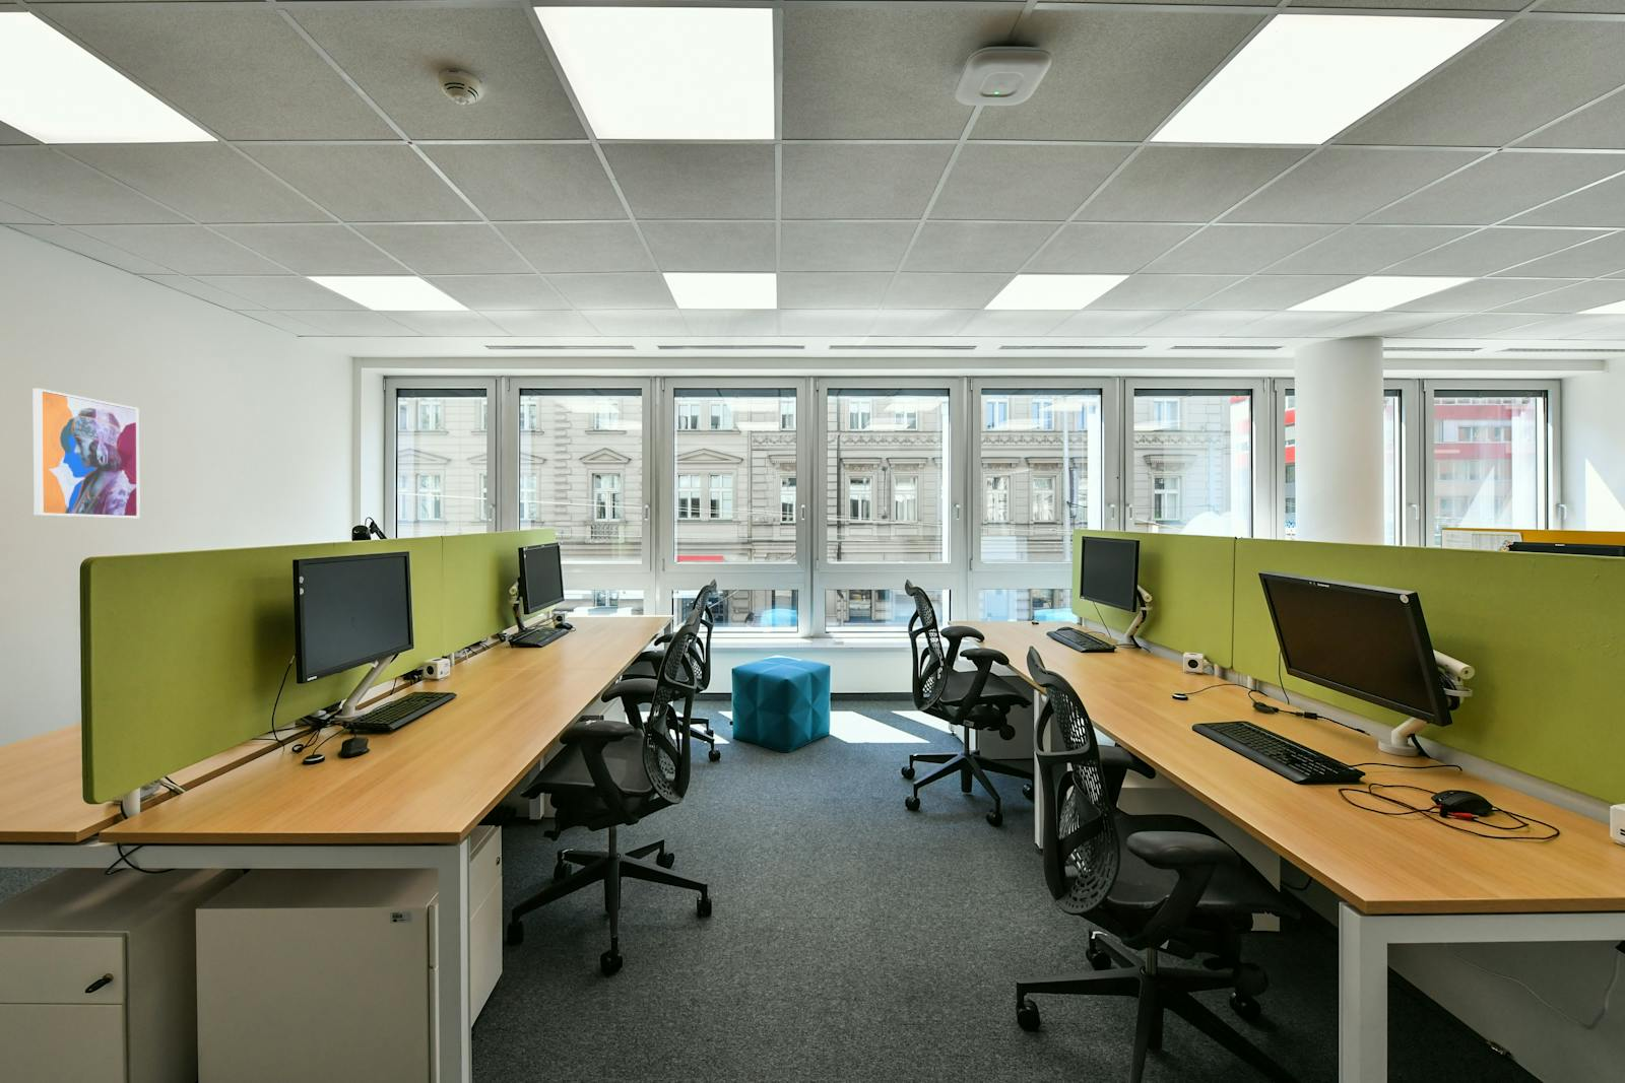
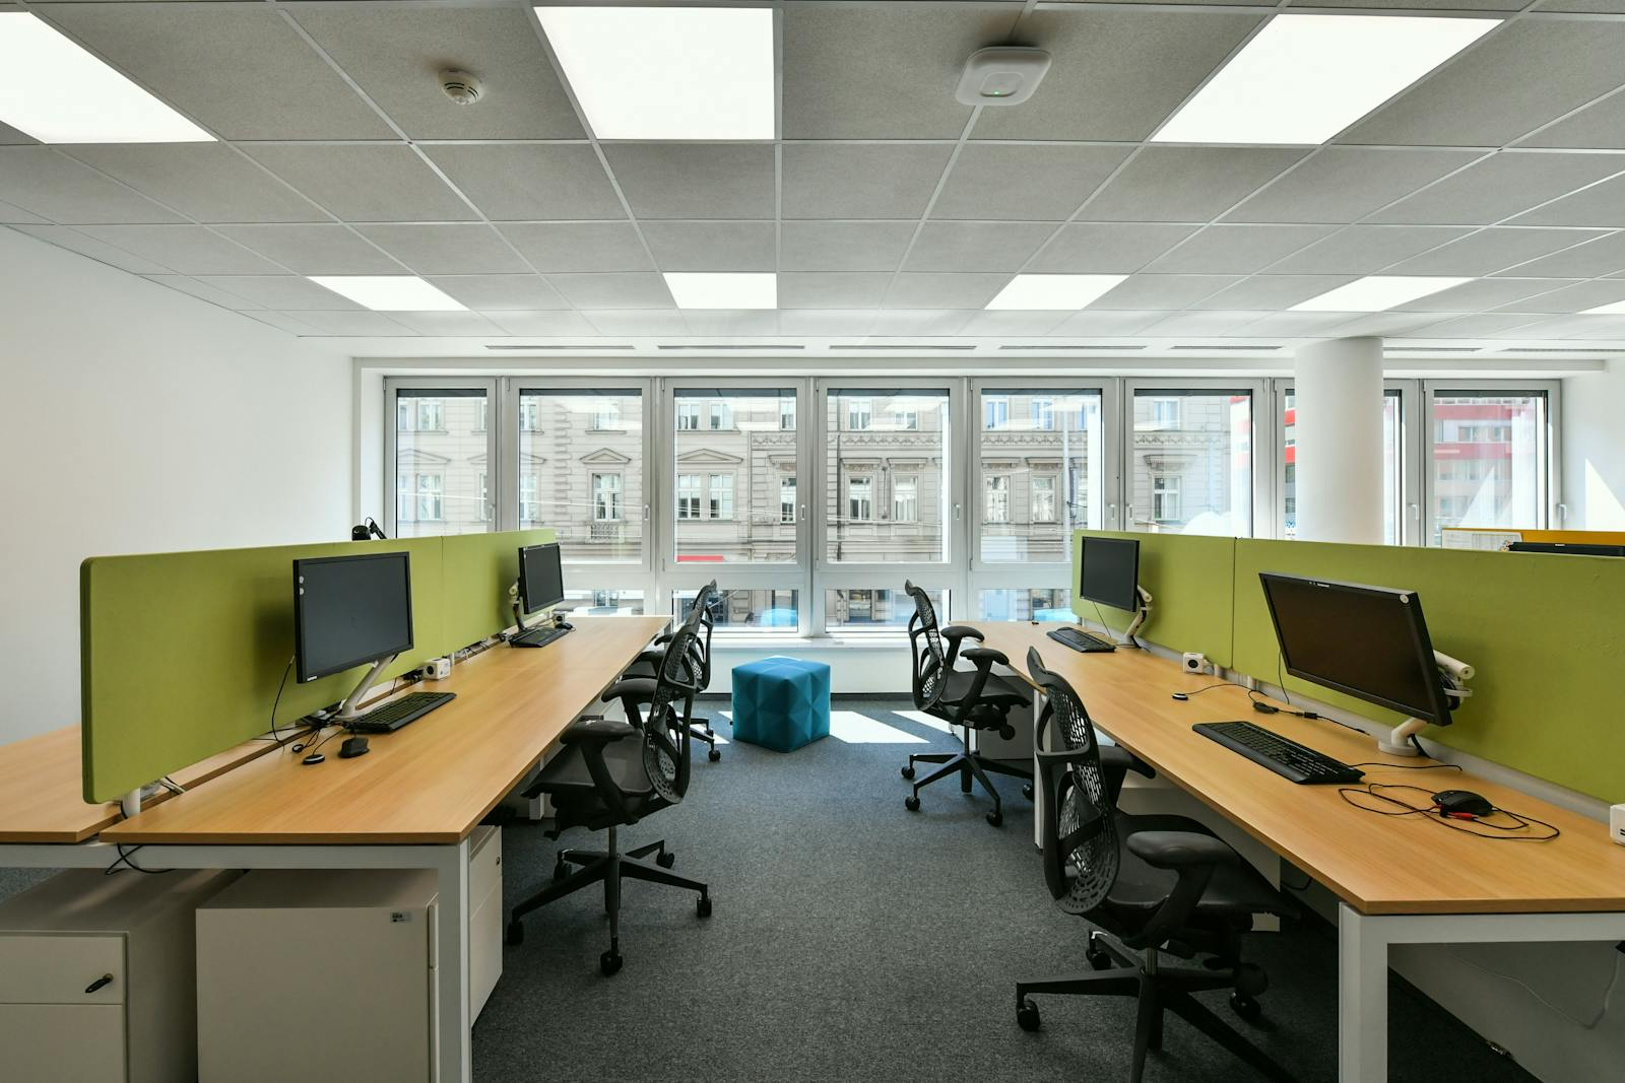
- wall art [31,388,141,519]
